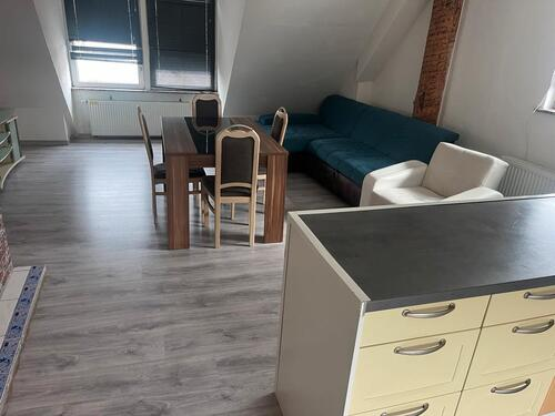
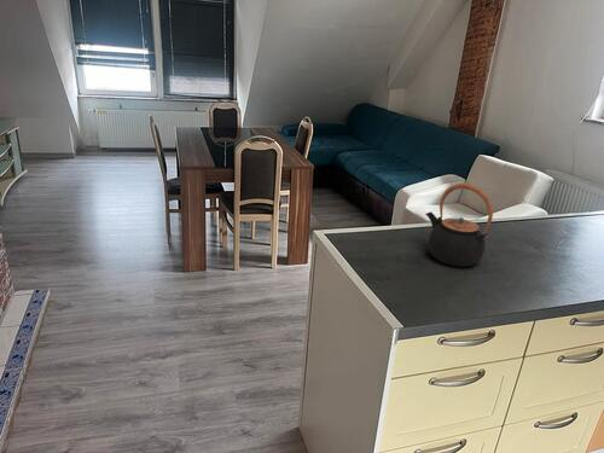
+ teapot [425,182,494,268]
